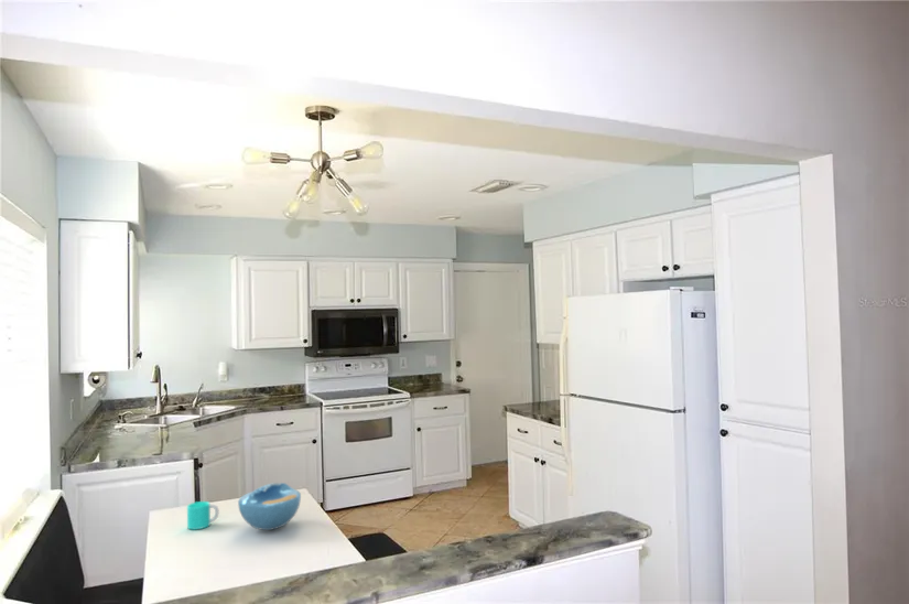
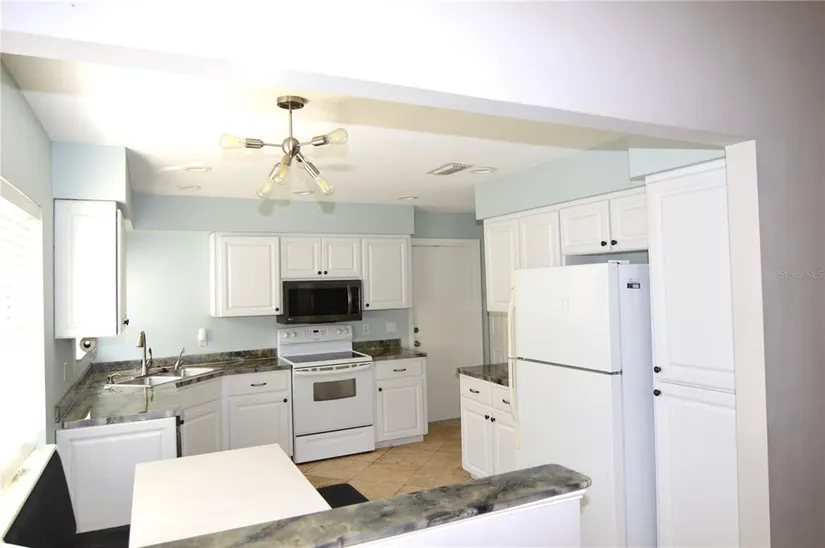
- bowl [237,482,302,531]
- cup [186,500,220,530]
